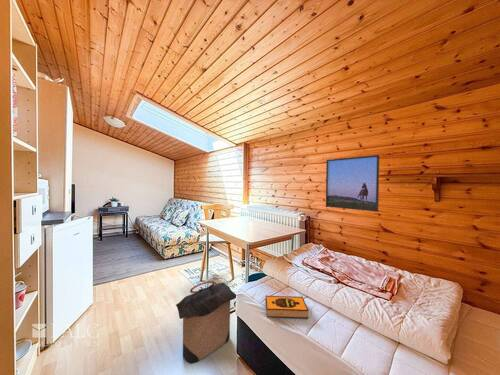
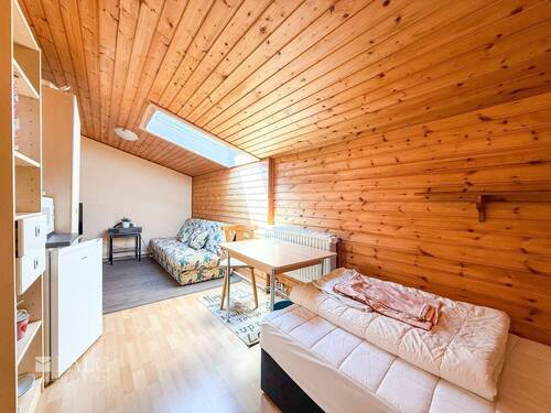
- laundry hamper [175,280,237,365]
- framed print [325,154,380,213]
- hardback book [264,294,309,319]
